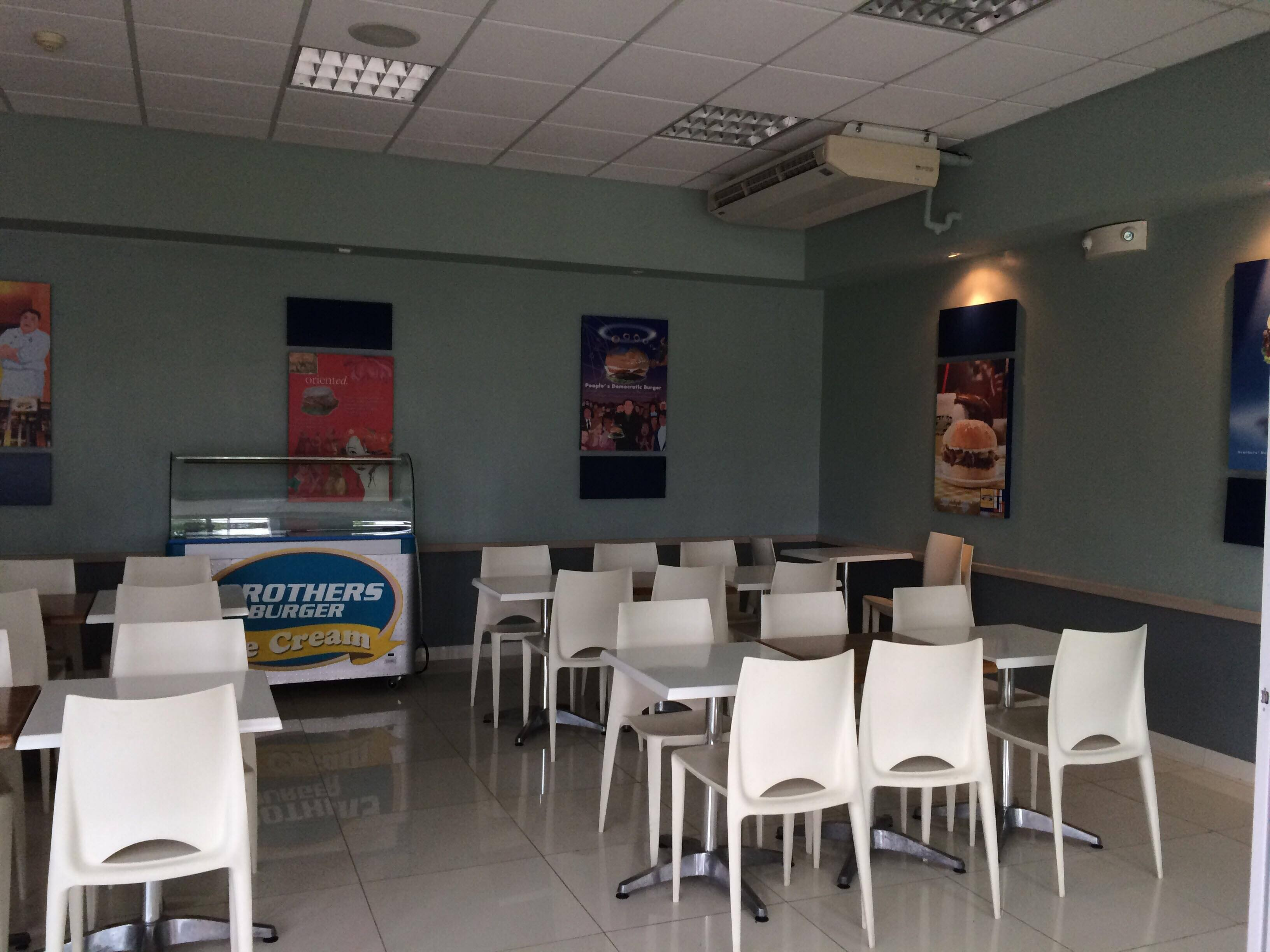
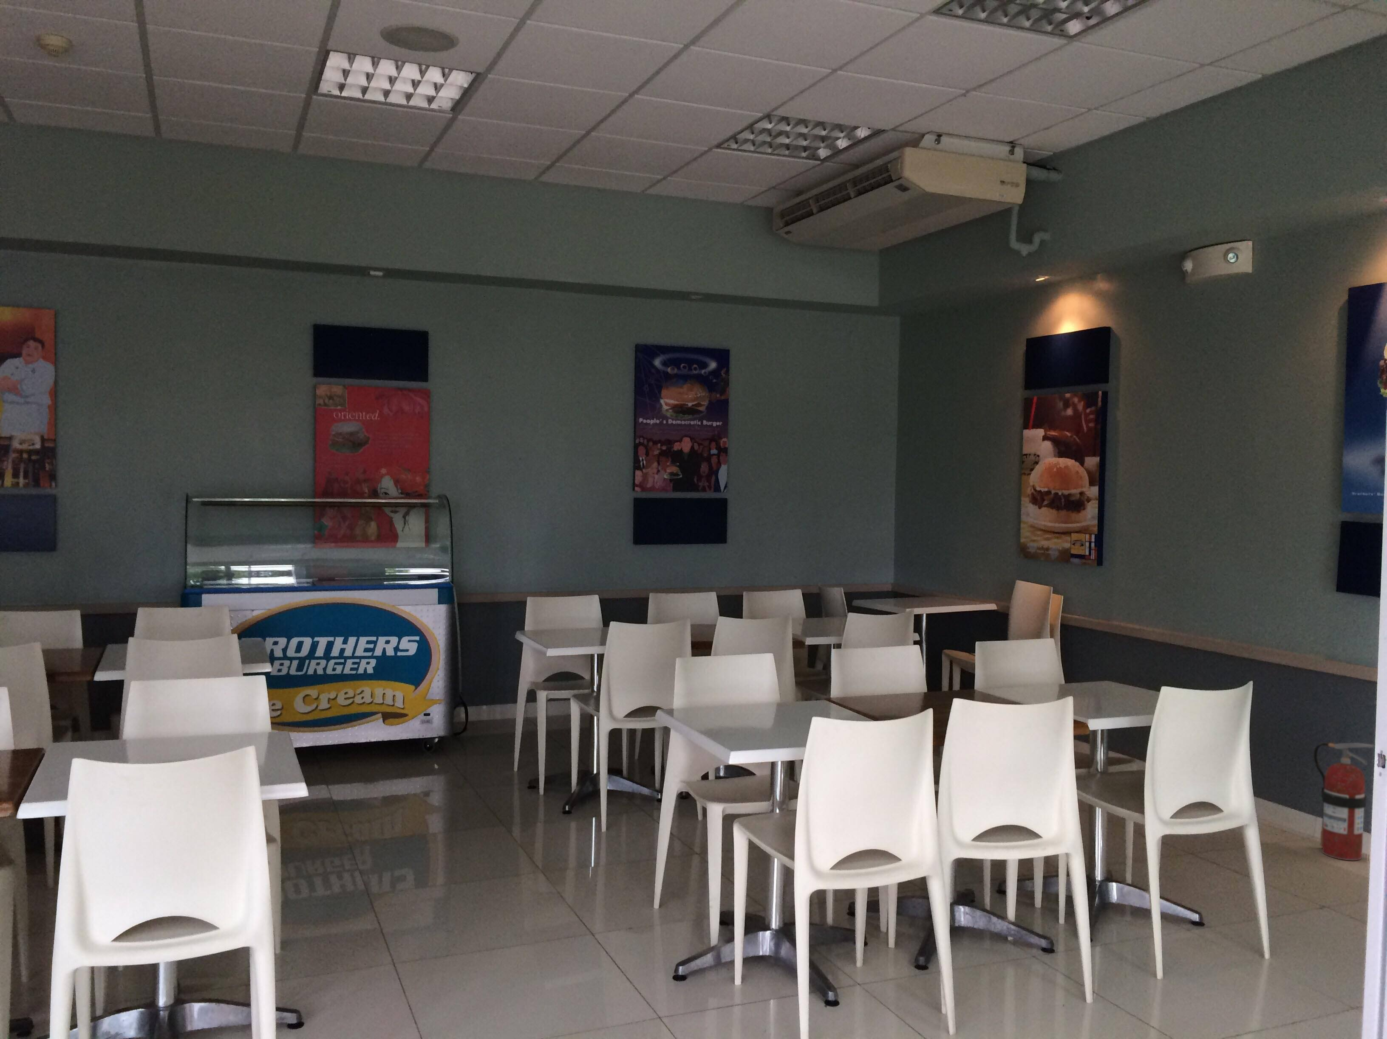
+ fire extinguisher [1314,742,1374,861]
